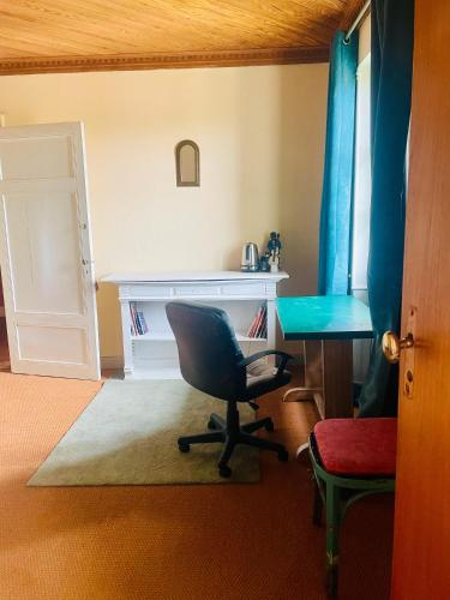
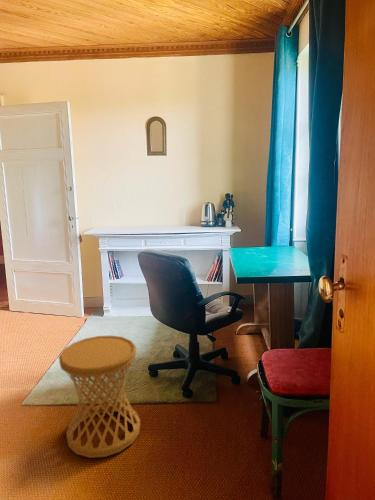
+ side table [58,335,141,459]
